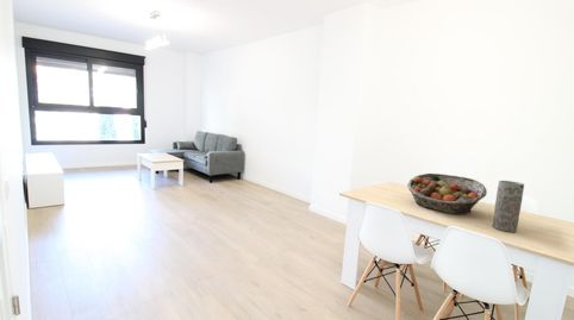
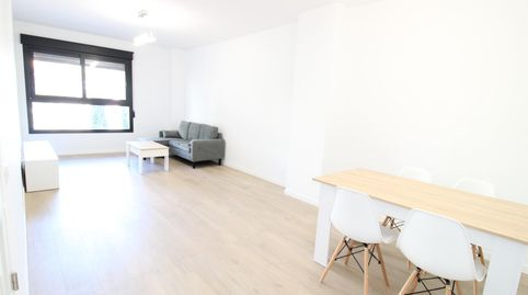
- fruit basket [406,172,488,215]
- vase [492,180,525,233]
